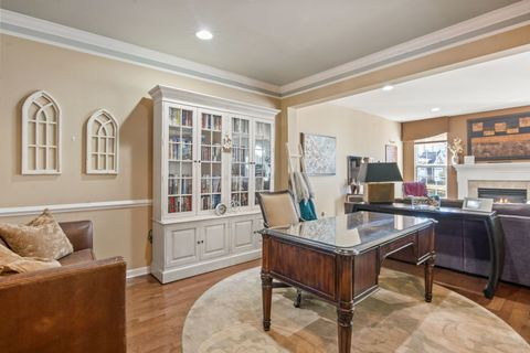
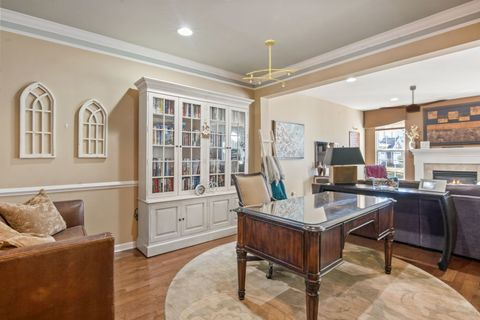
+ ceiling light fixture [242,39,298,88]
+ ceiling fan [378,84,448,114]
